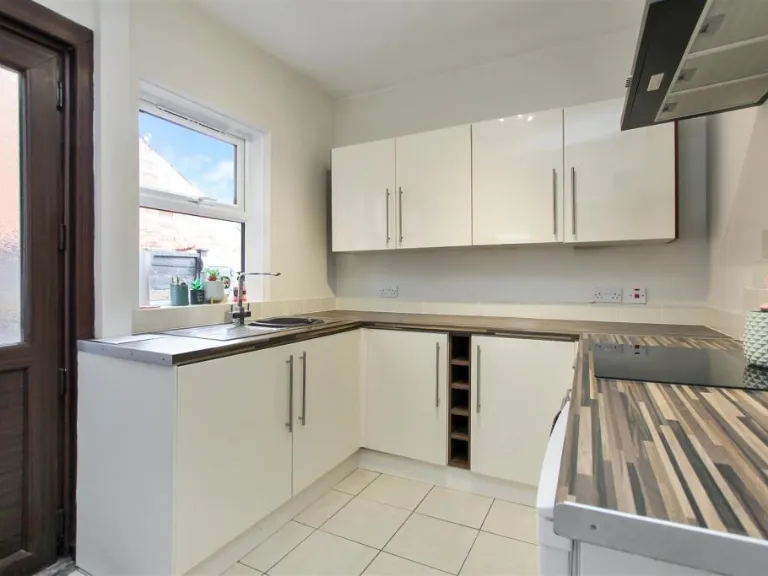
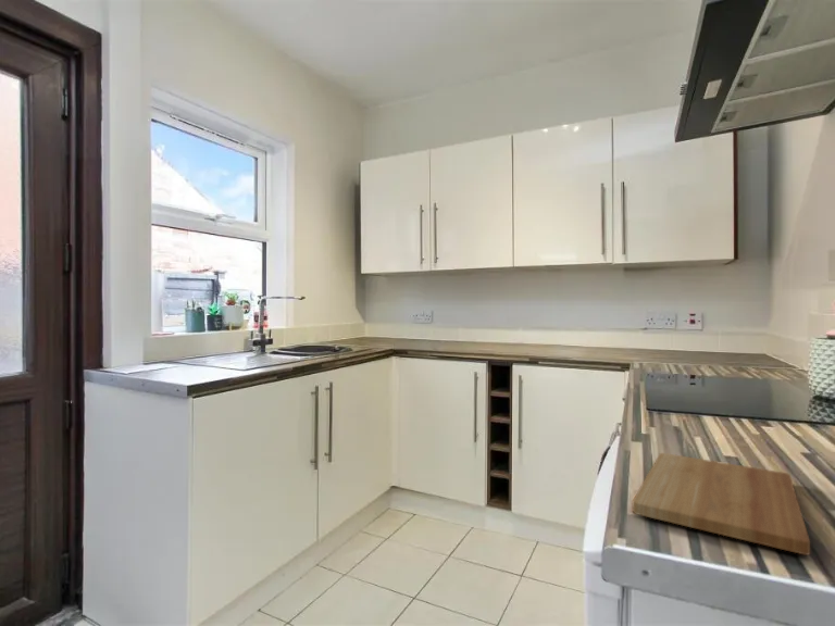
+ cutting board [632,452,811,556]
